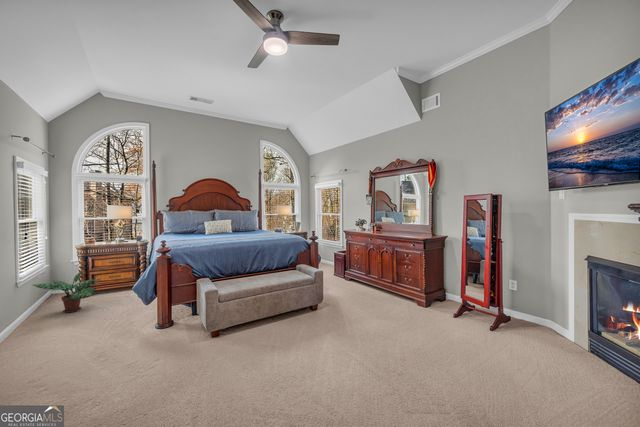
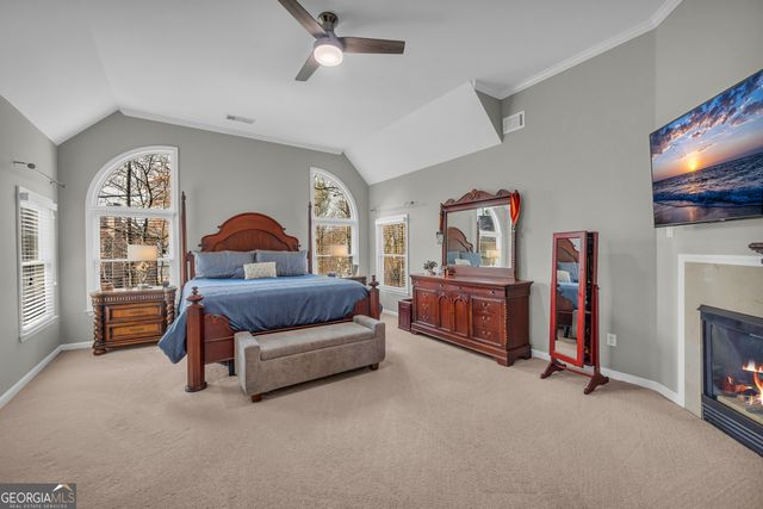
- potted plant [32,270,101,314]
